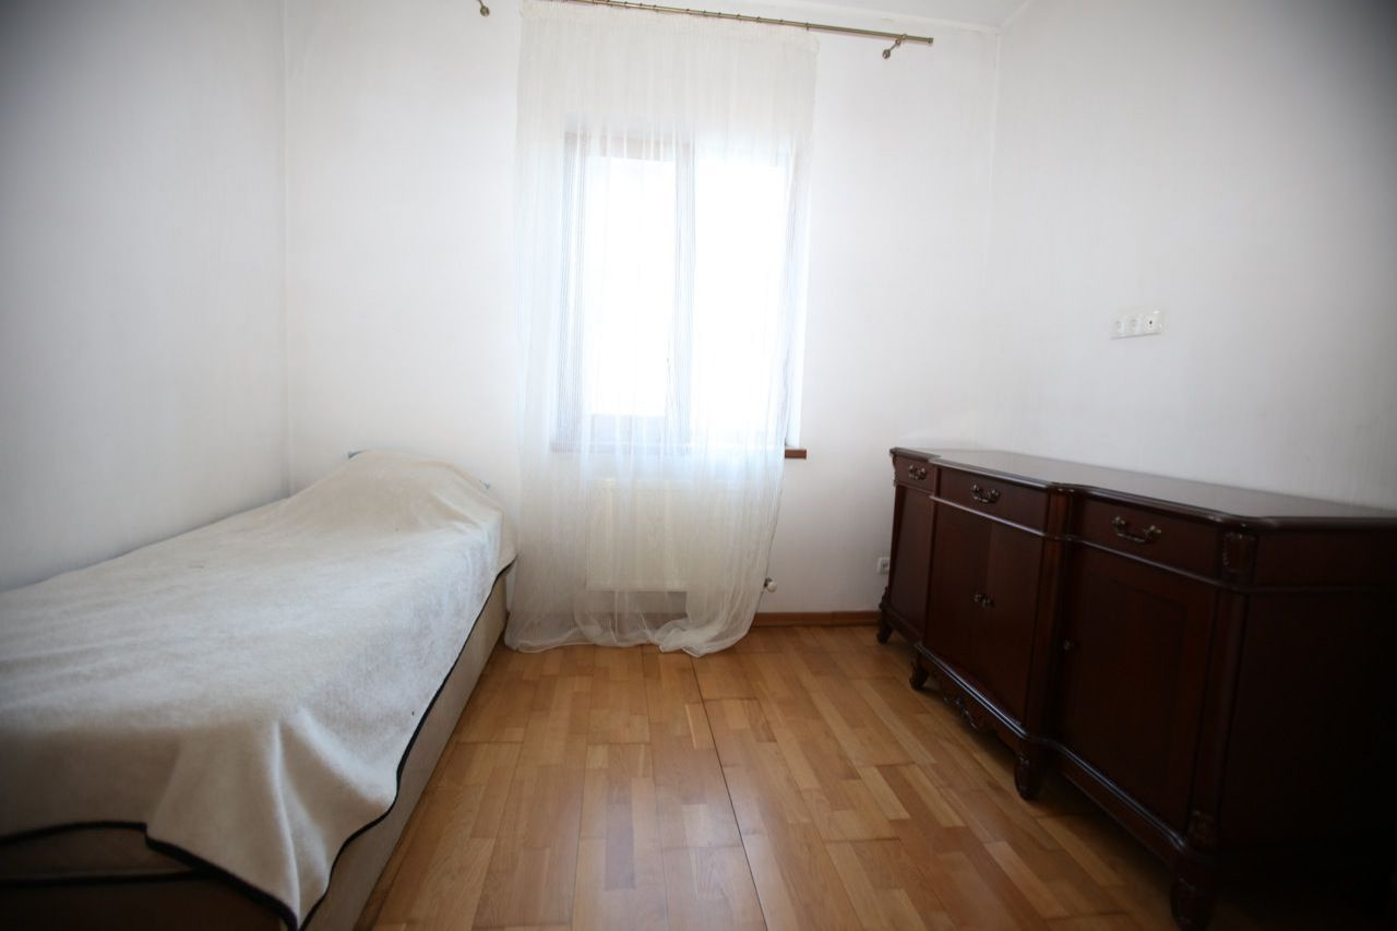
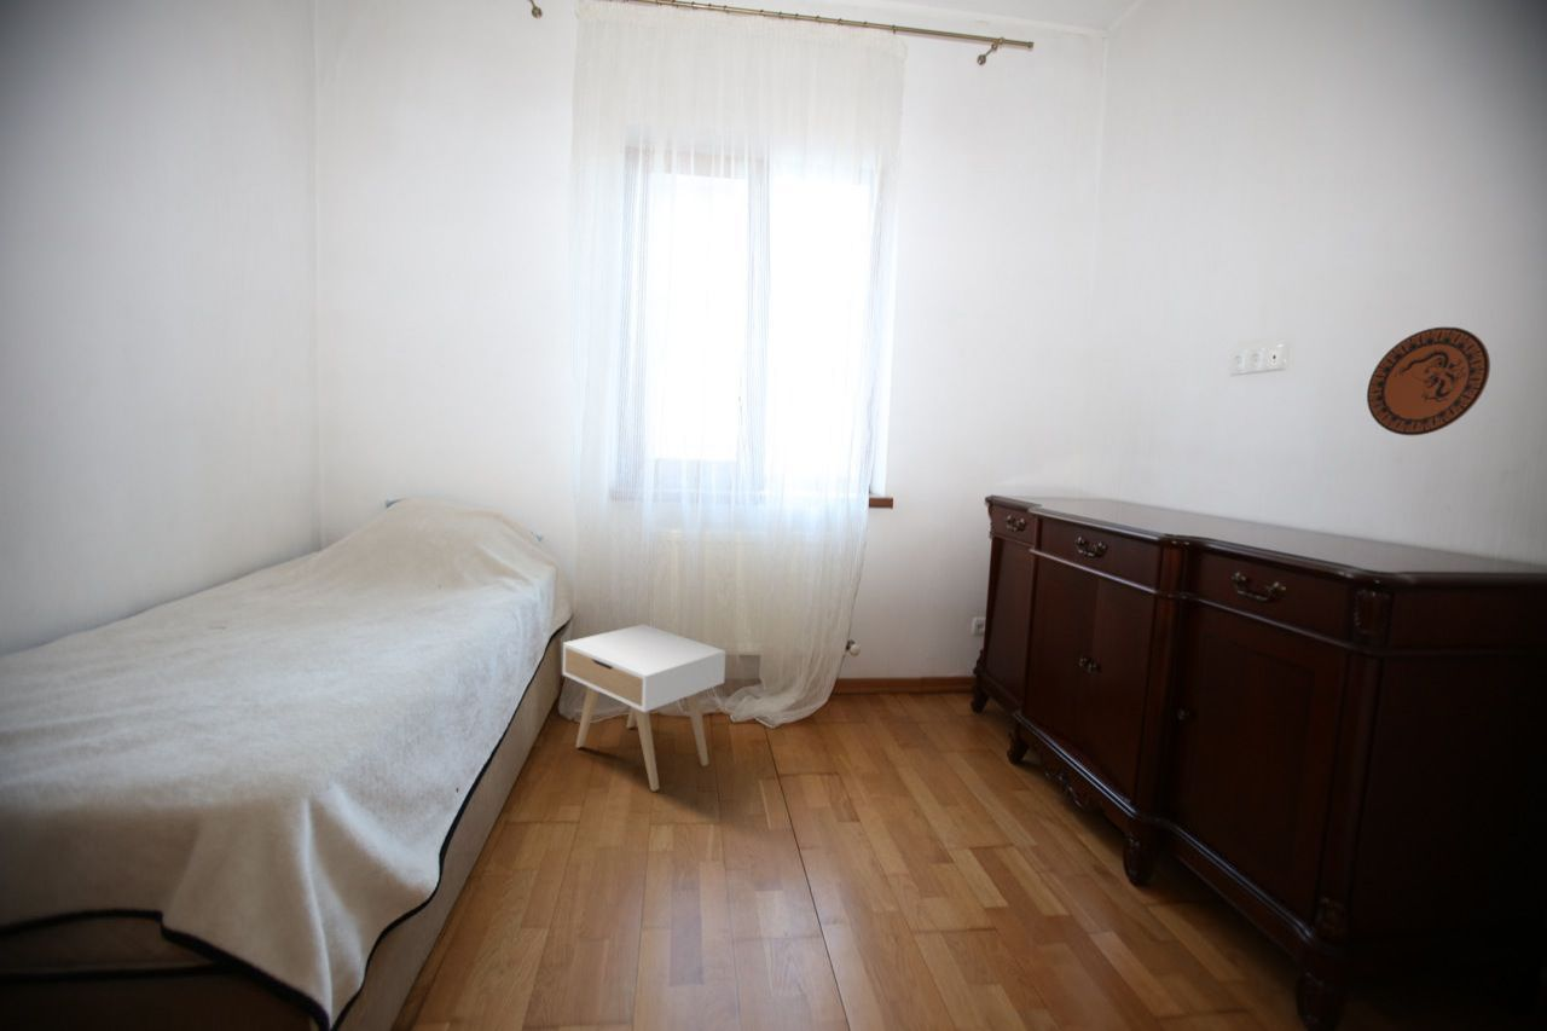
+ decorative plate [1366,326,1491,436]
+ nightstand [562,622,726,793]
